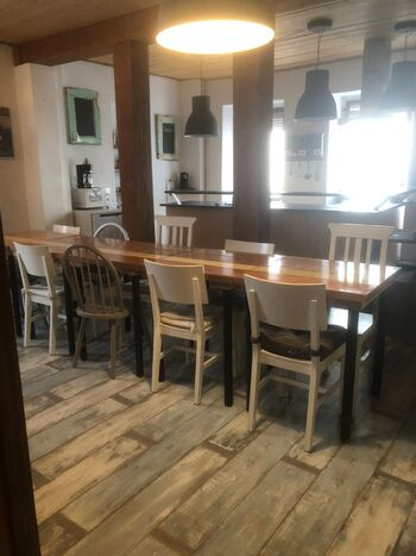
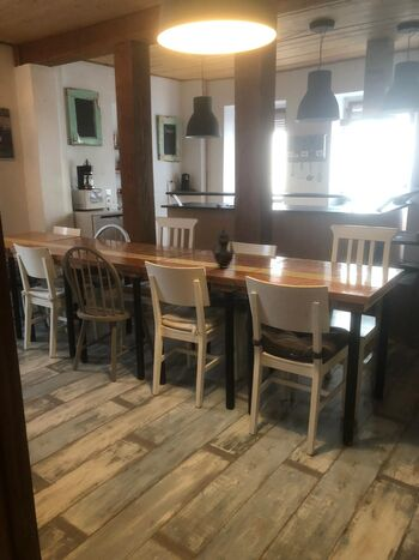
+ teapot [211,227,236,270]
